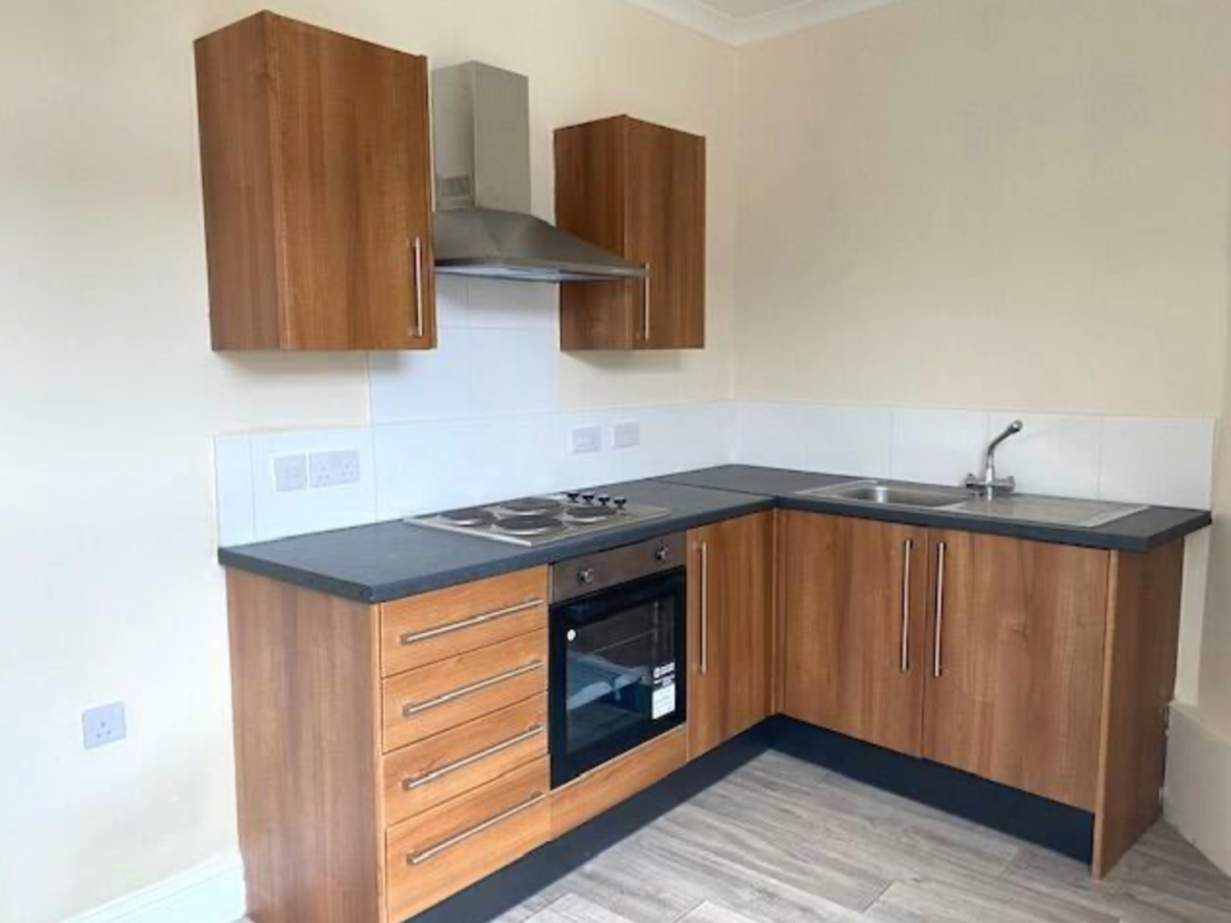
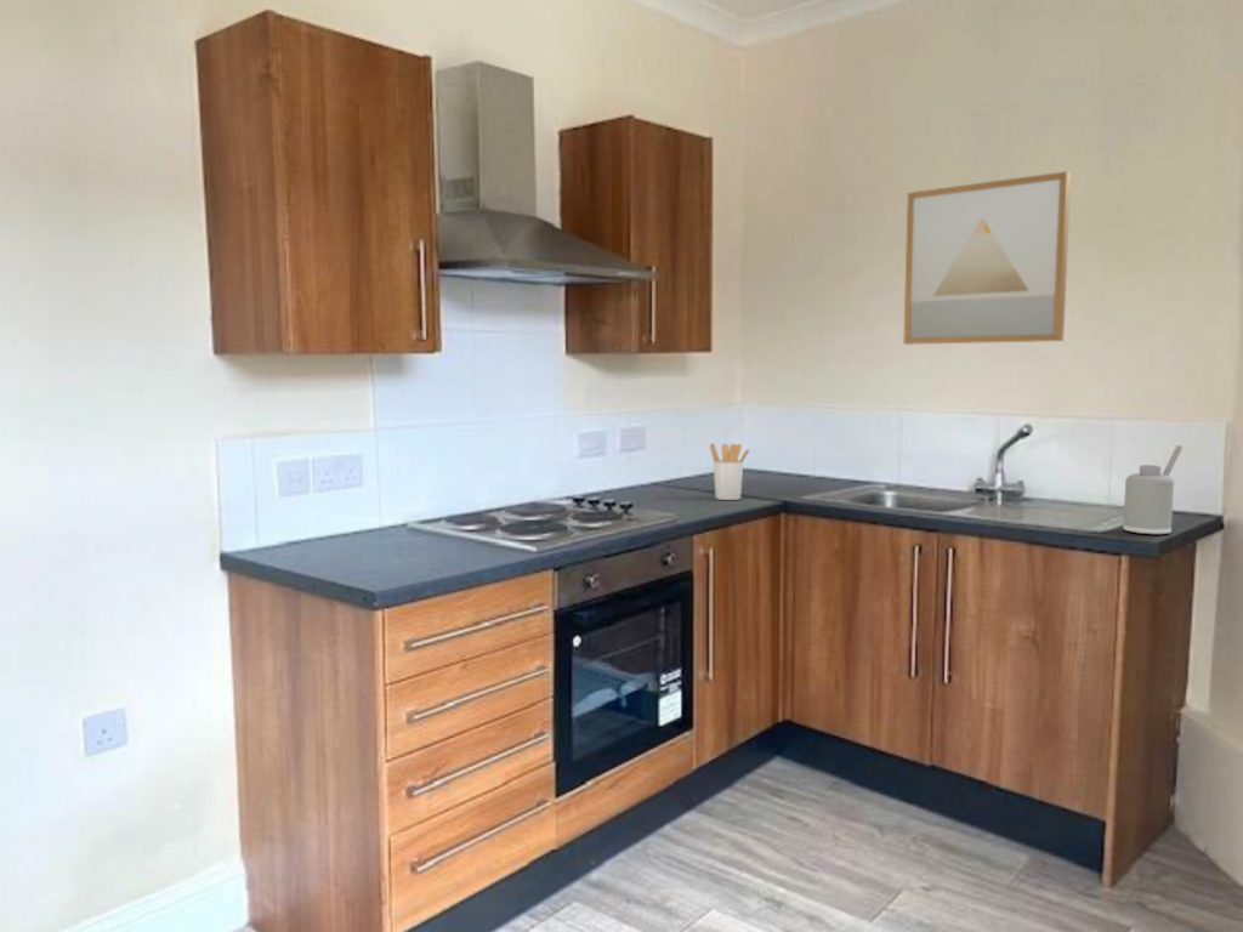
+ wall art [902,170,1072,346]
+ utensil holder [709,442,750,501]
+ soap dispenser [1122,444,1184,536]
